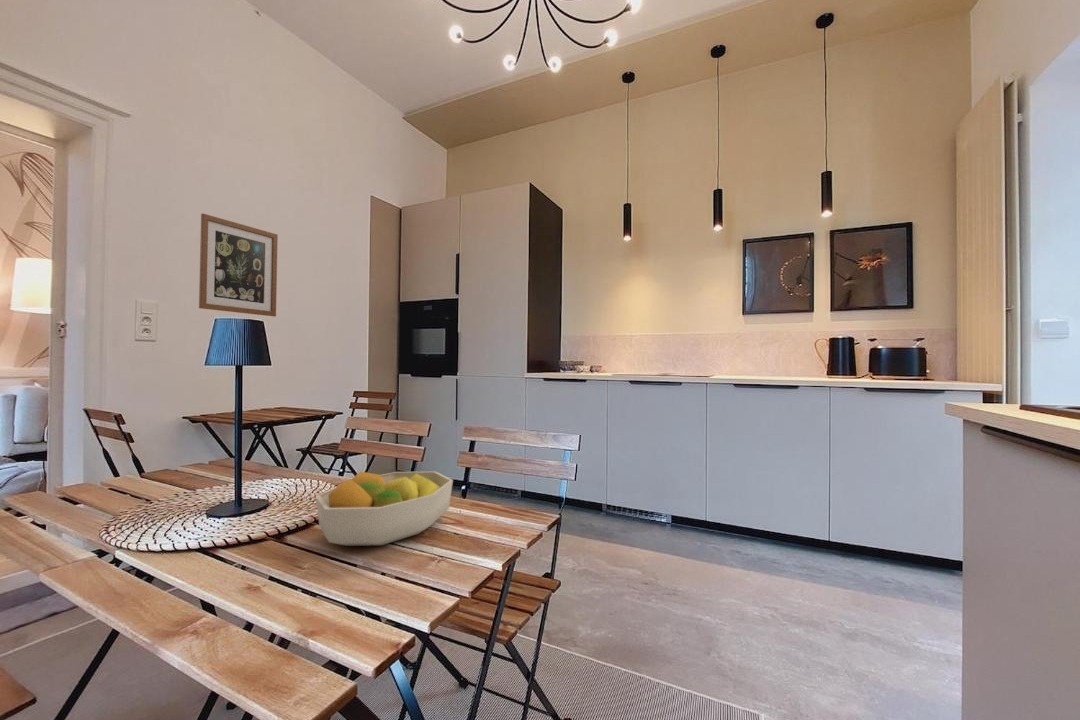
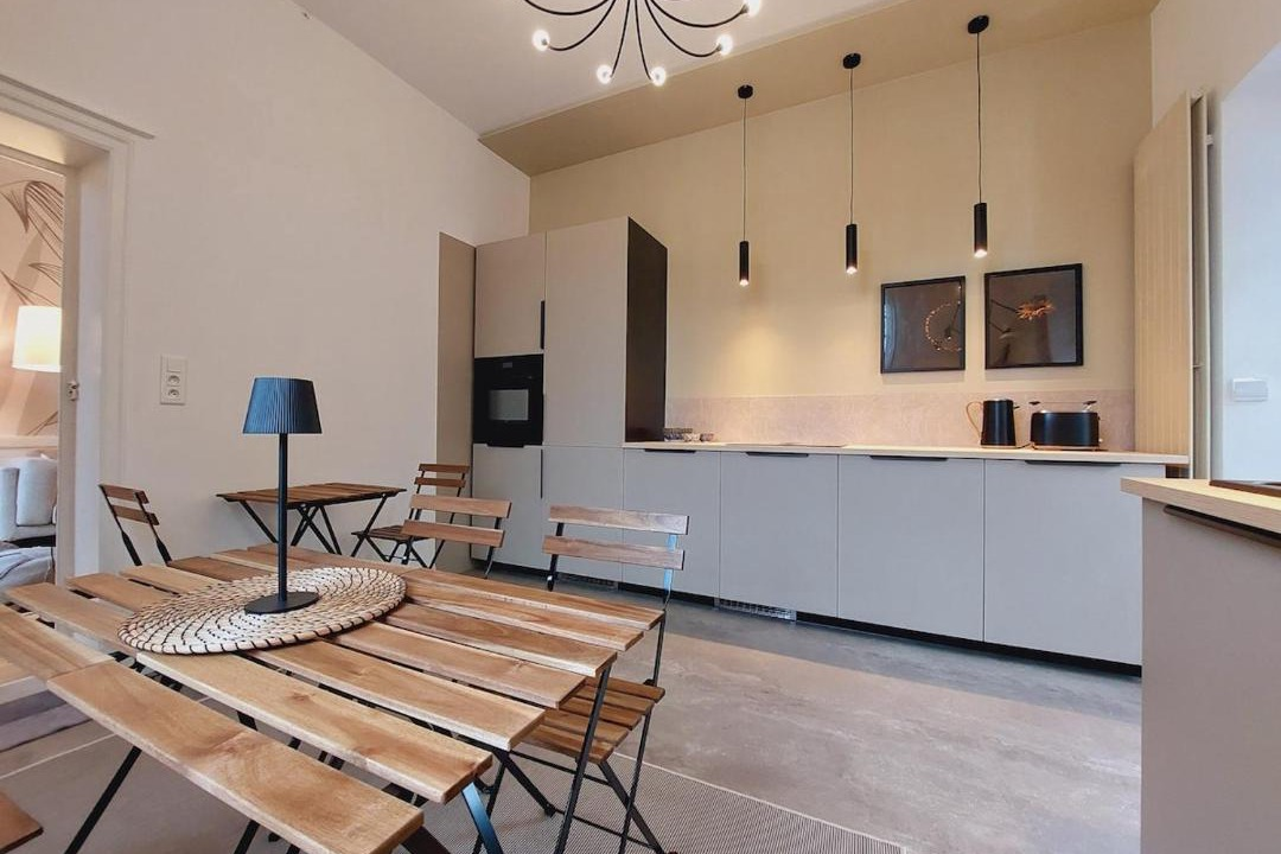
- fruit bowl [314,470,454,547]
- wall art [198,213,279,317]
